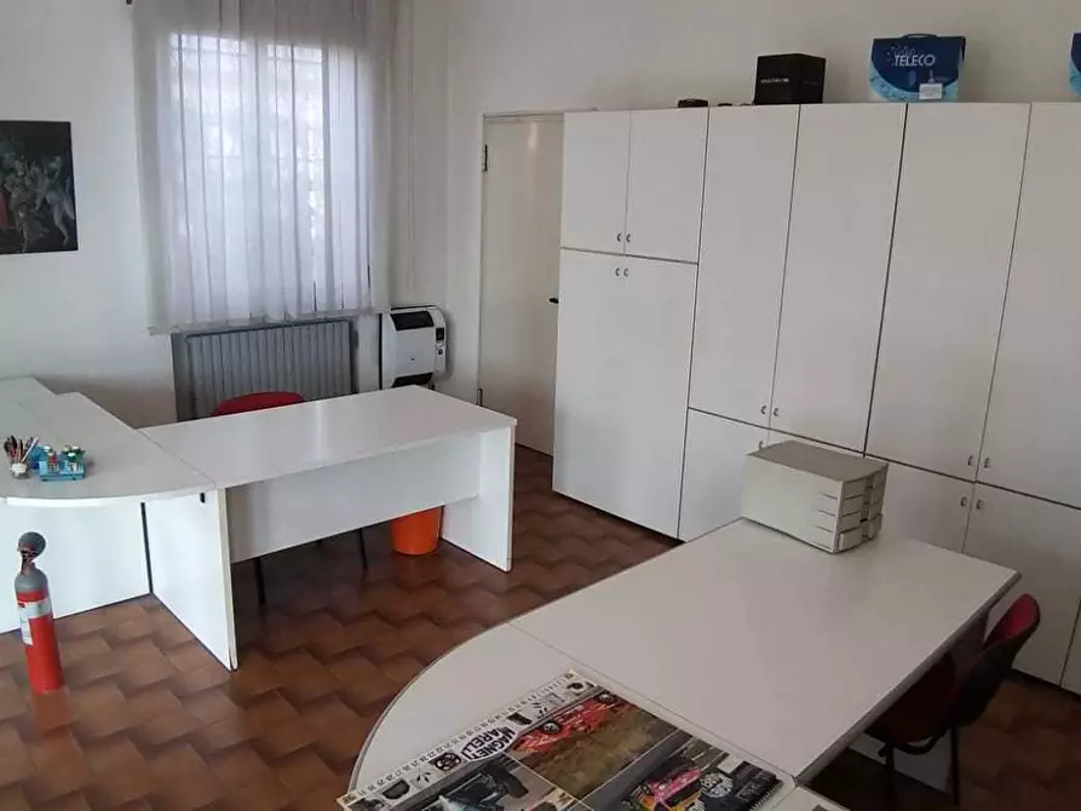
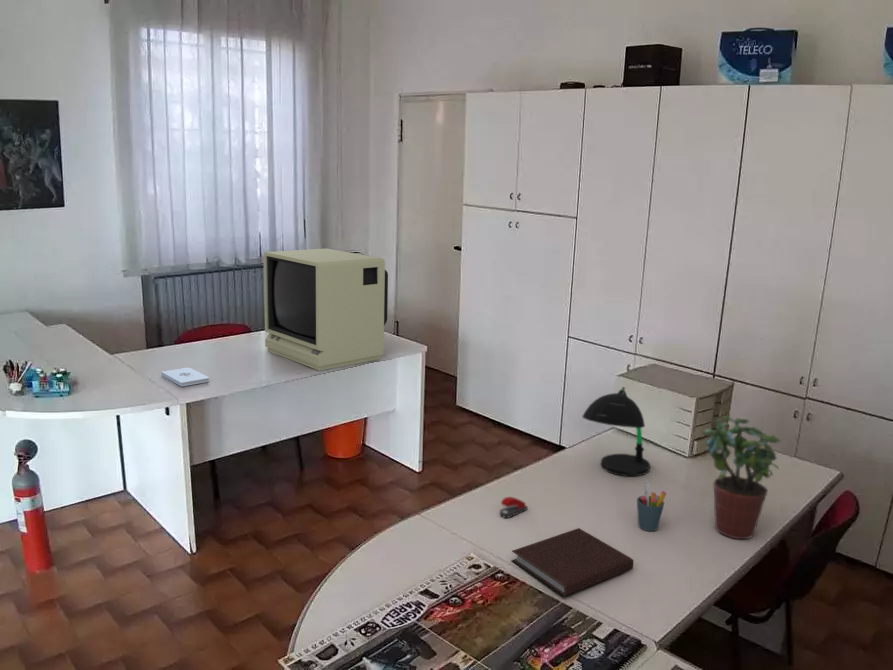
+ stapler [499,496,529,519]
+ monitor [262,247,389,371]
+ notepad [160,367,210,388]
+ desk lamp [581,386,652,477]
+ notebook [511,527,634,597]
+ potted plant [701,415,782,540]
+ pen holder [636,481,667,532]
